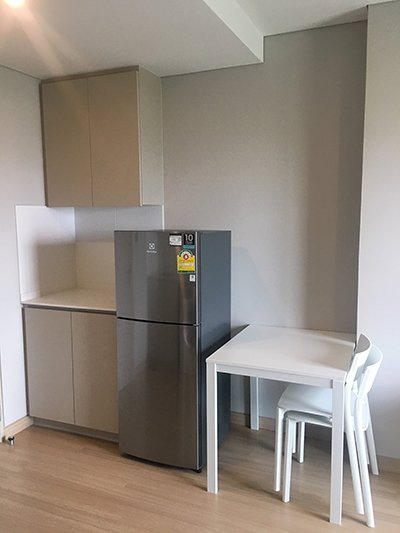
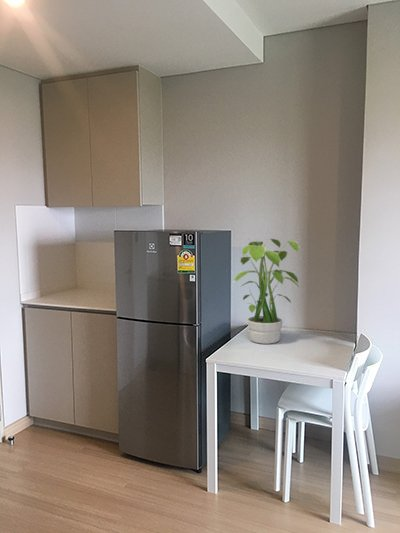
+ potted plant [232,237,301,345]
